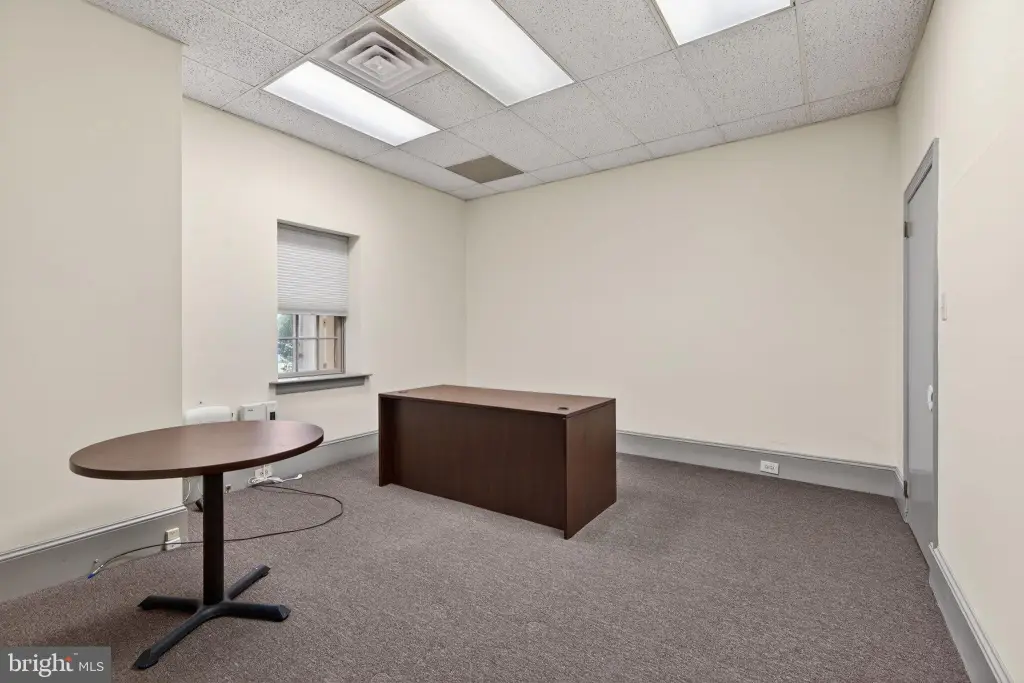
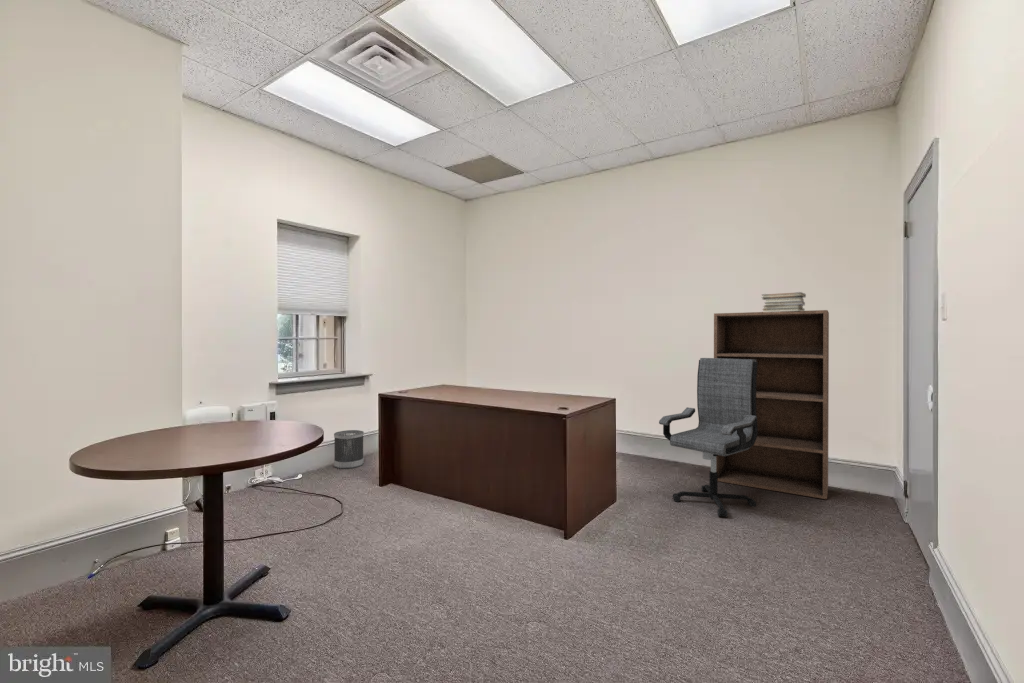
+ book stack [761,291,807,312]
+ office chair [658,357,758,518]
+ bookshelf [713,309,830,500]
+ wastebasket [333,429,365,470]
